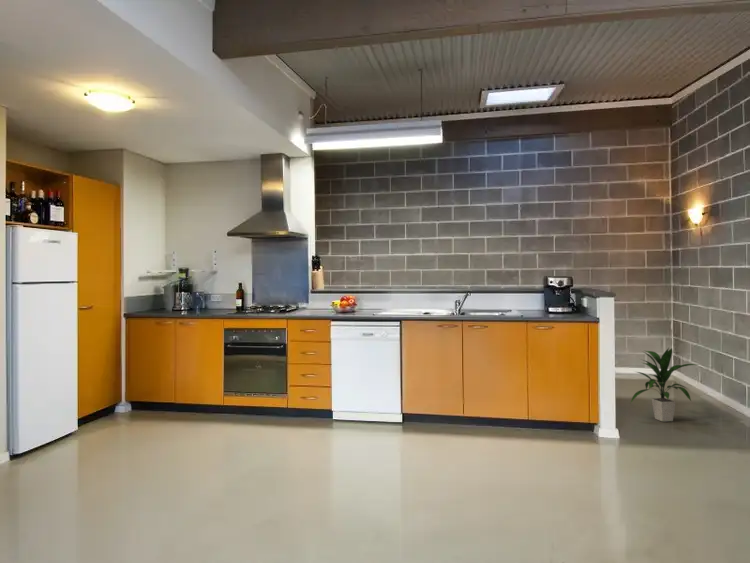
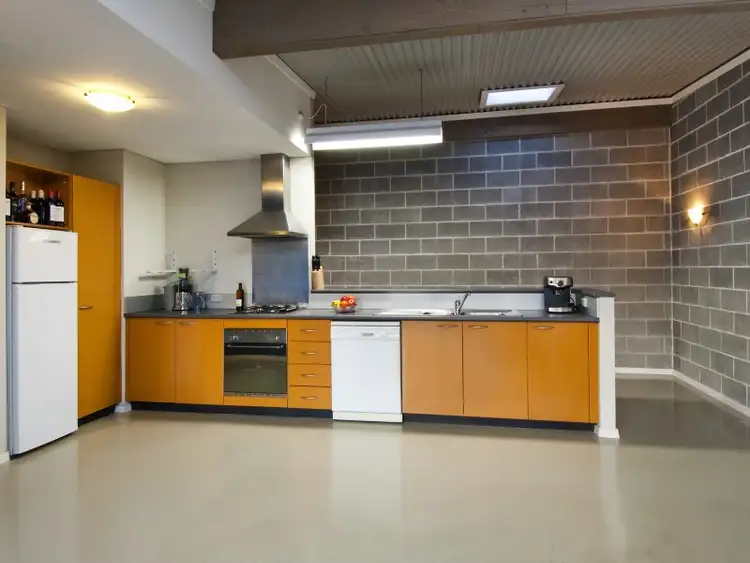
- indoor plant [630,347,698,423]
